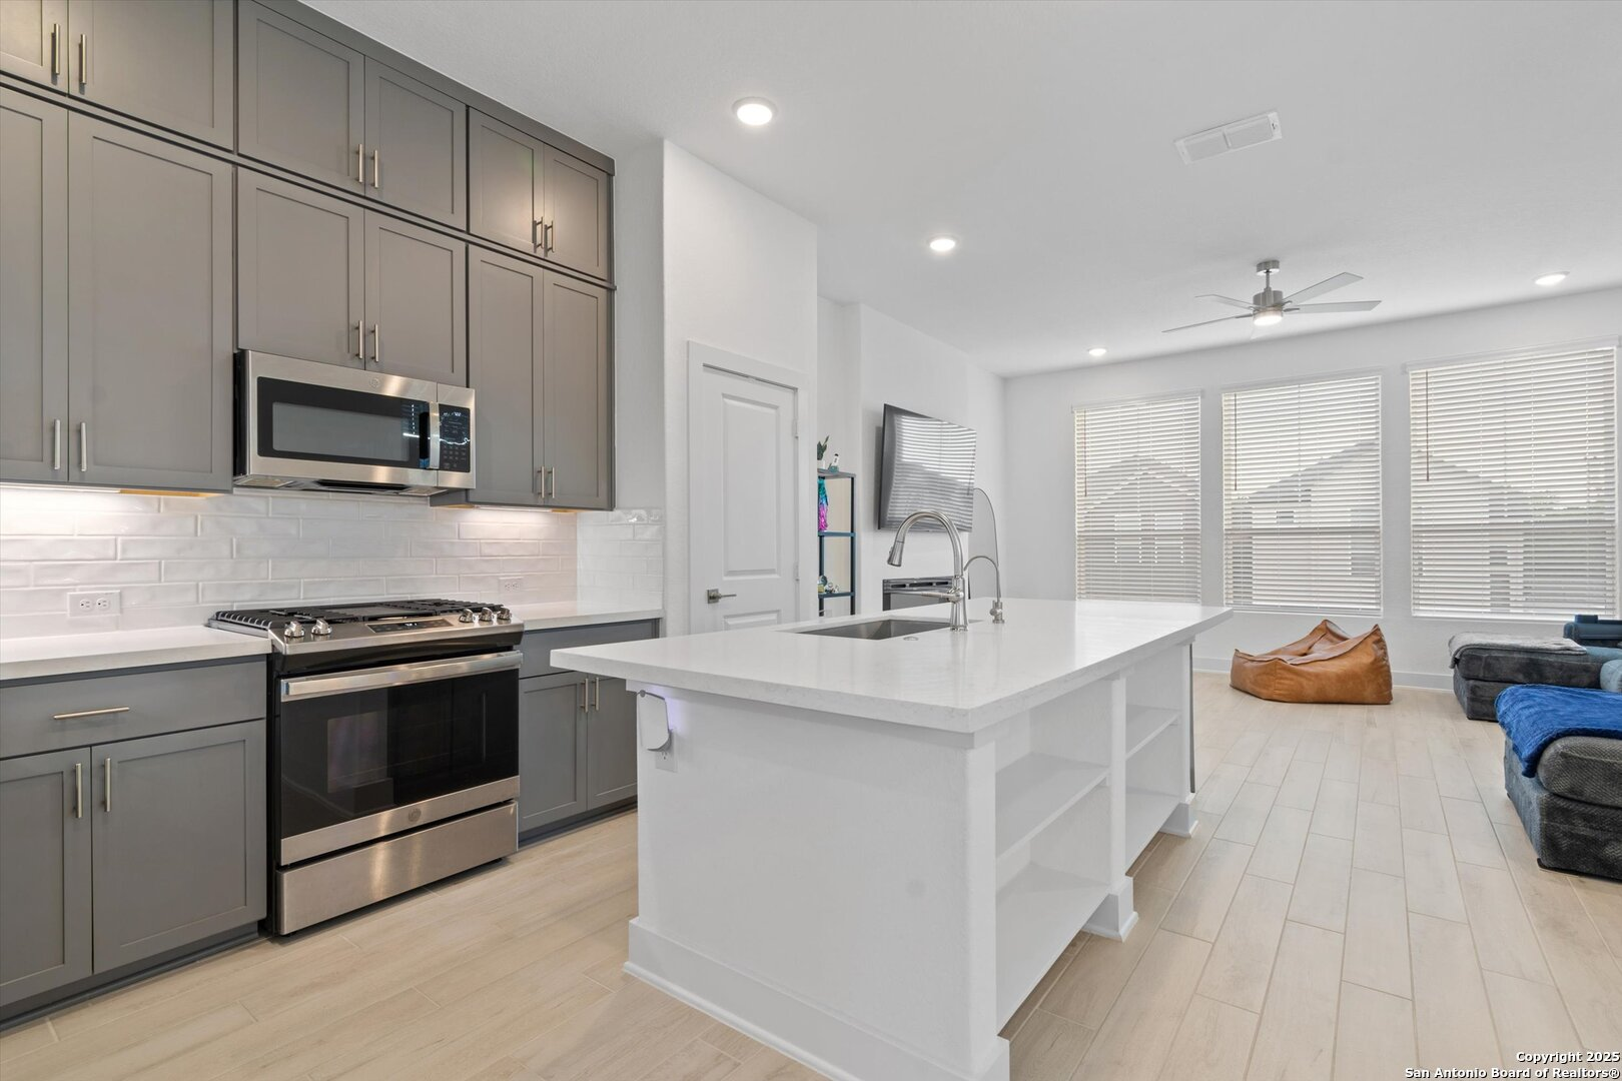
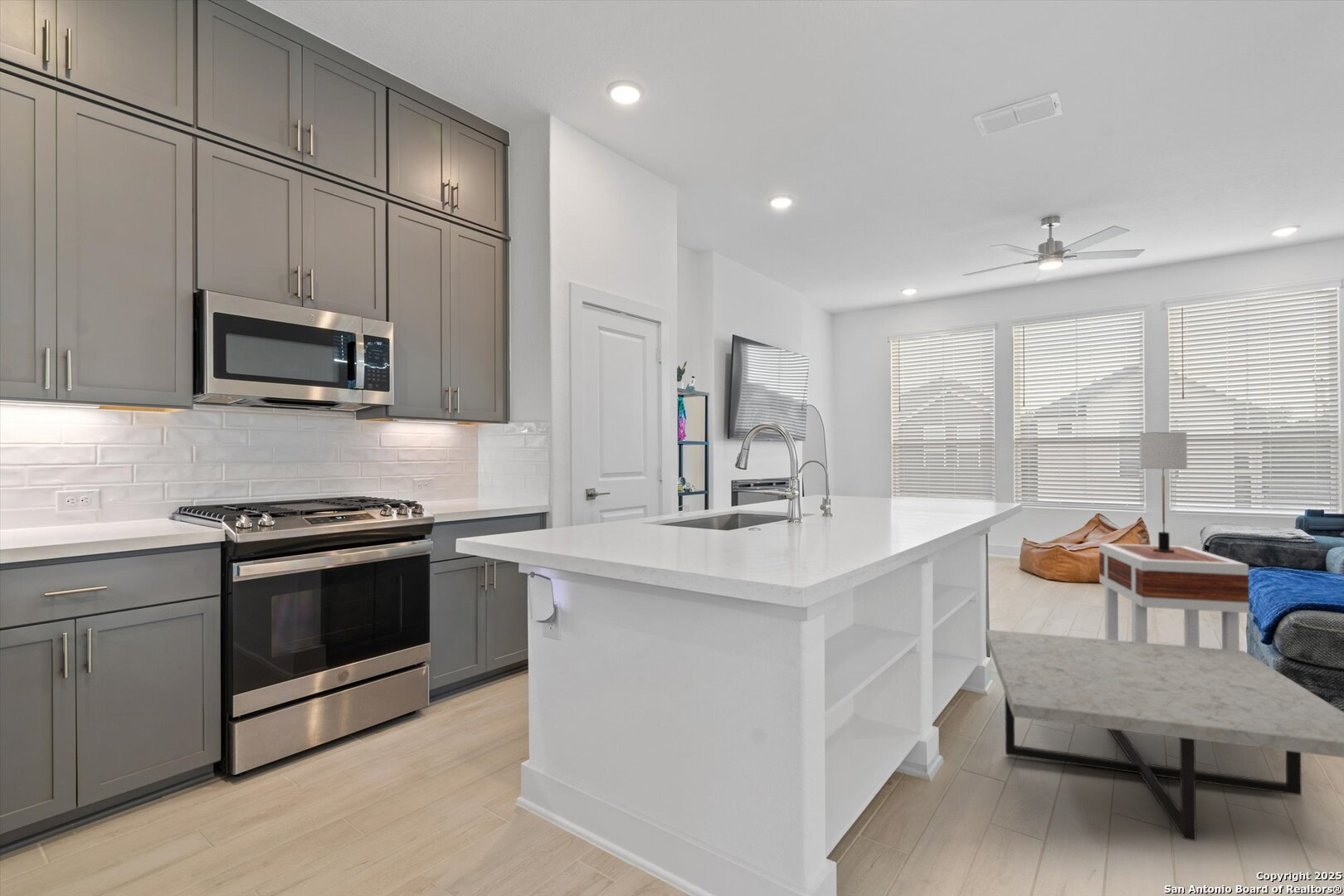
+ table lamp [1139,431,1188,553]
+ coffee table [985,629,1344,842]
+ side table [1098,543,1250,650]
